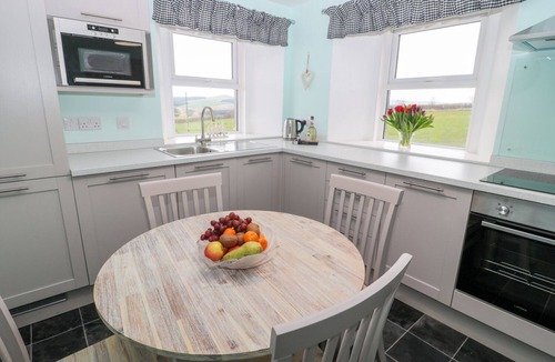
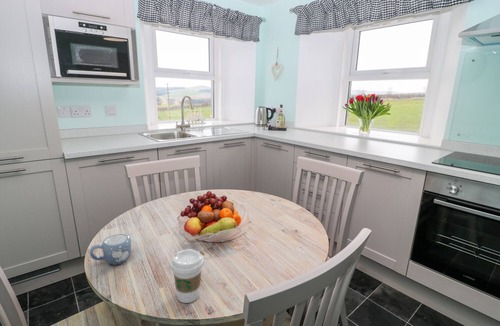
+ coffee cup [169,248,205,304]
+ mug [89,233,132,266]
